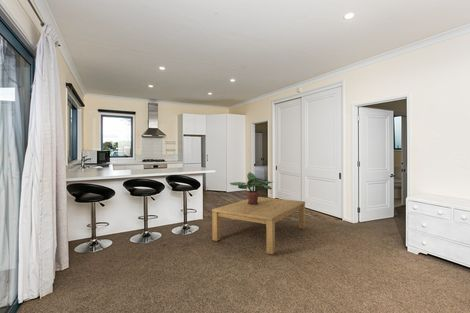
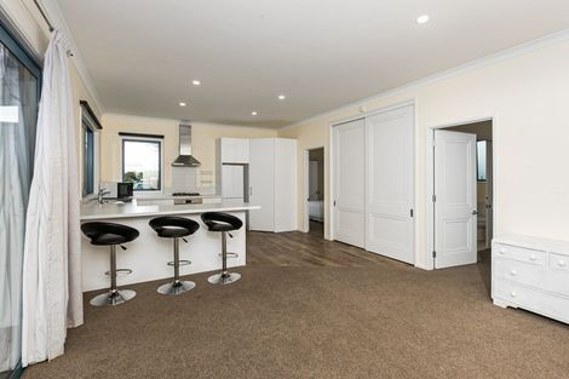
- coffee table [211,196,306,255]
- potted plant [229,171,273,205]
